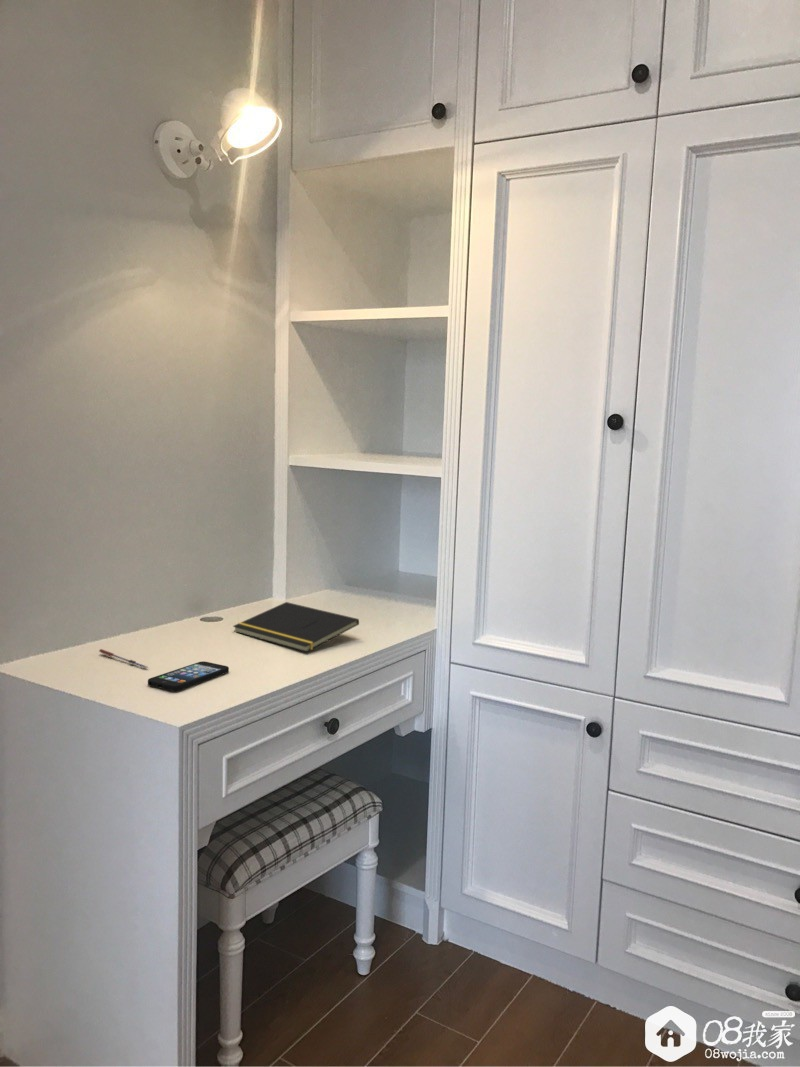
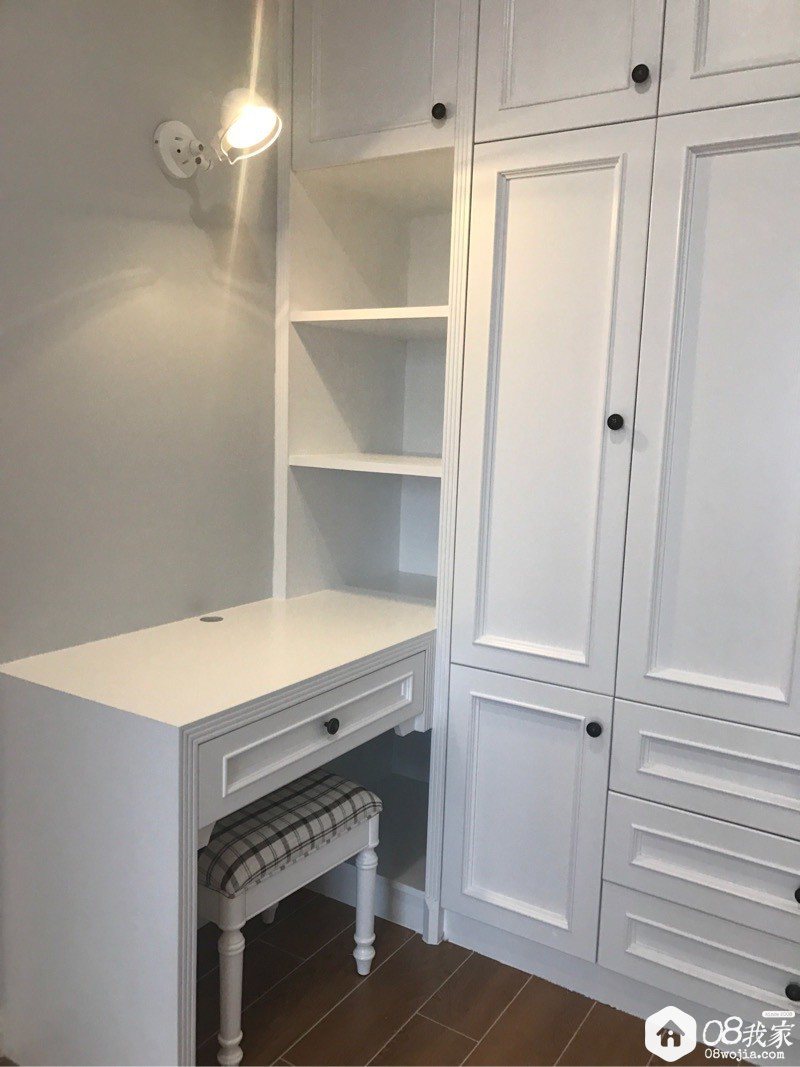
- pen [98,648,149,669]
- notepad [232,601,360,653]
- smartphone [147,660,230,692]
